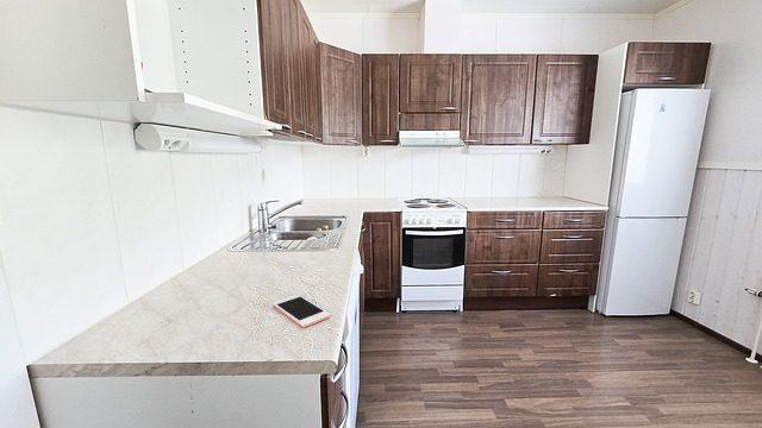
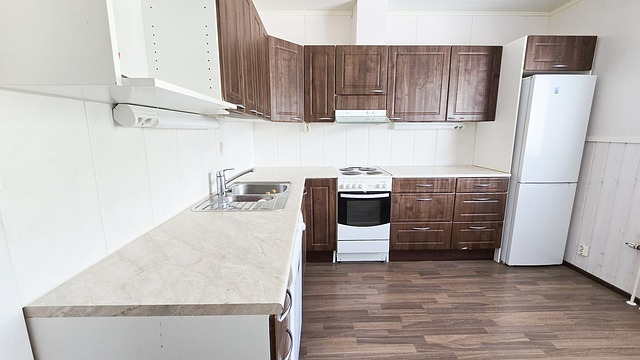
- cell phone [271,294,332,329]
